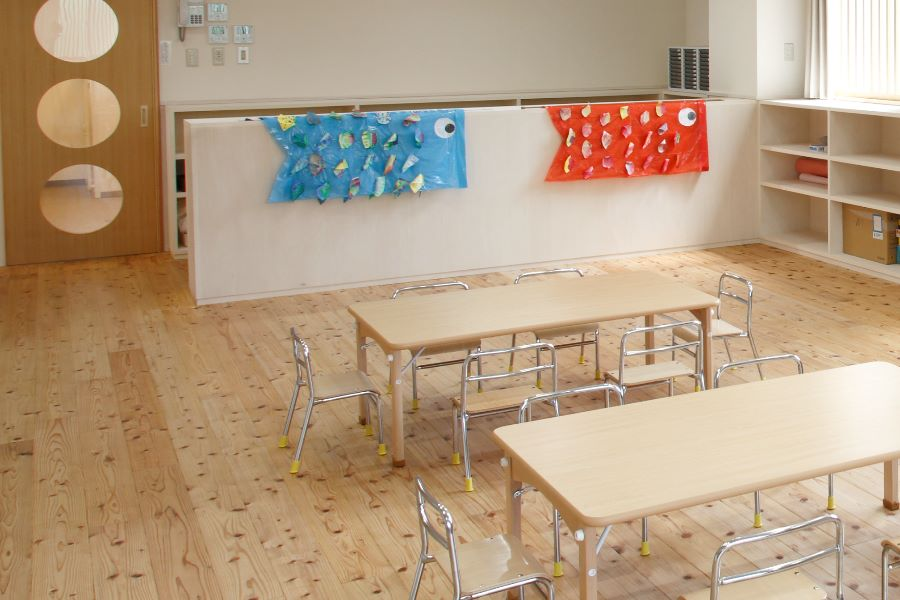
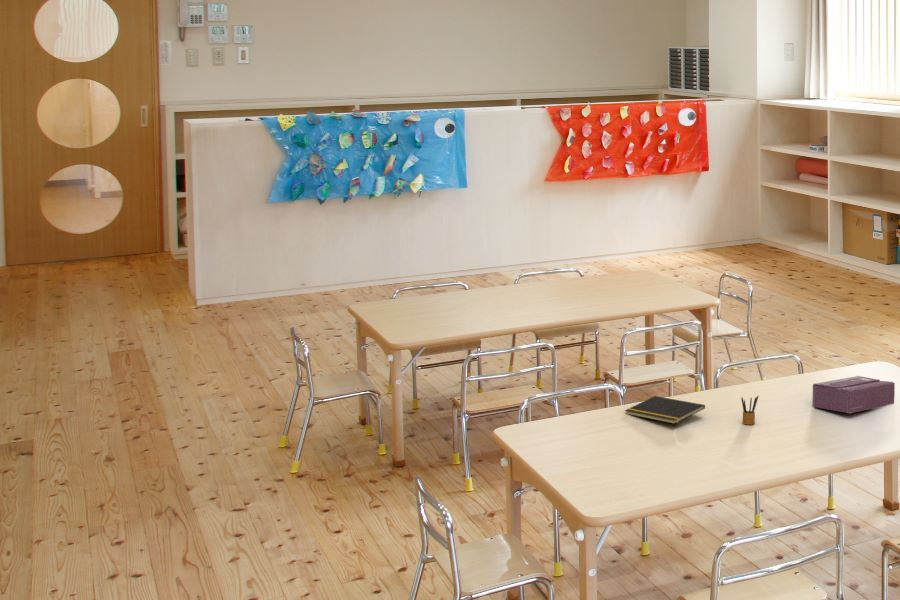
+ tissue box [811,375,896,414]
+ notepad [624,395,706,425]
+ pencil box [740,395,759,426]
